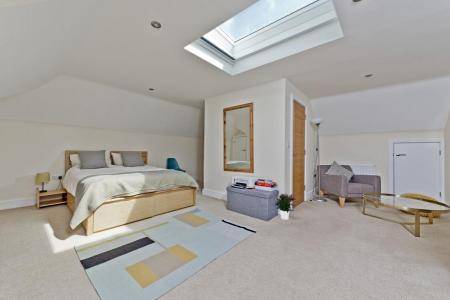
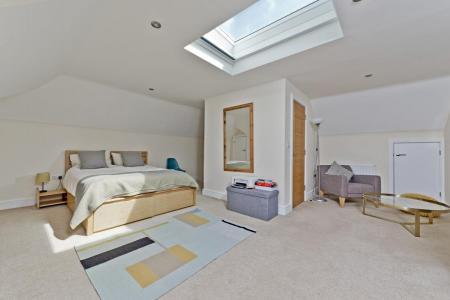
- potted flower [274,193,297,221]
